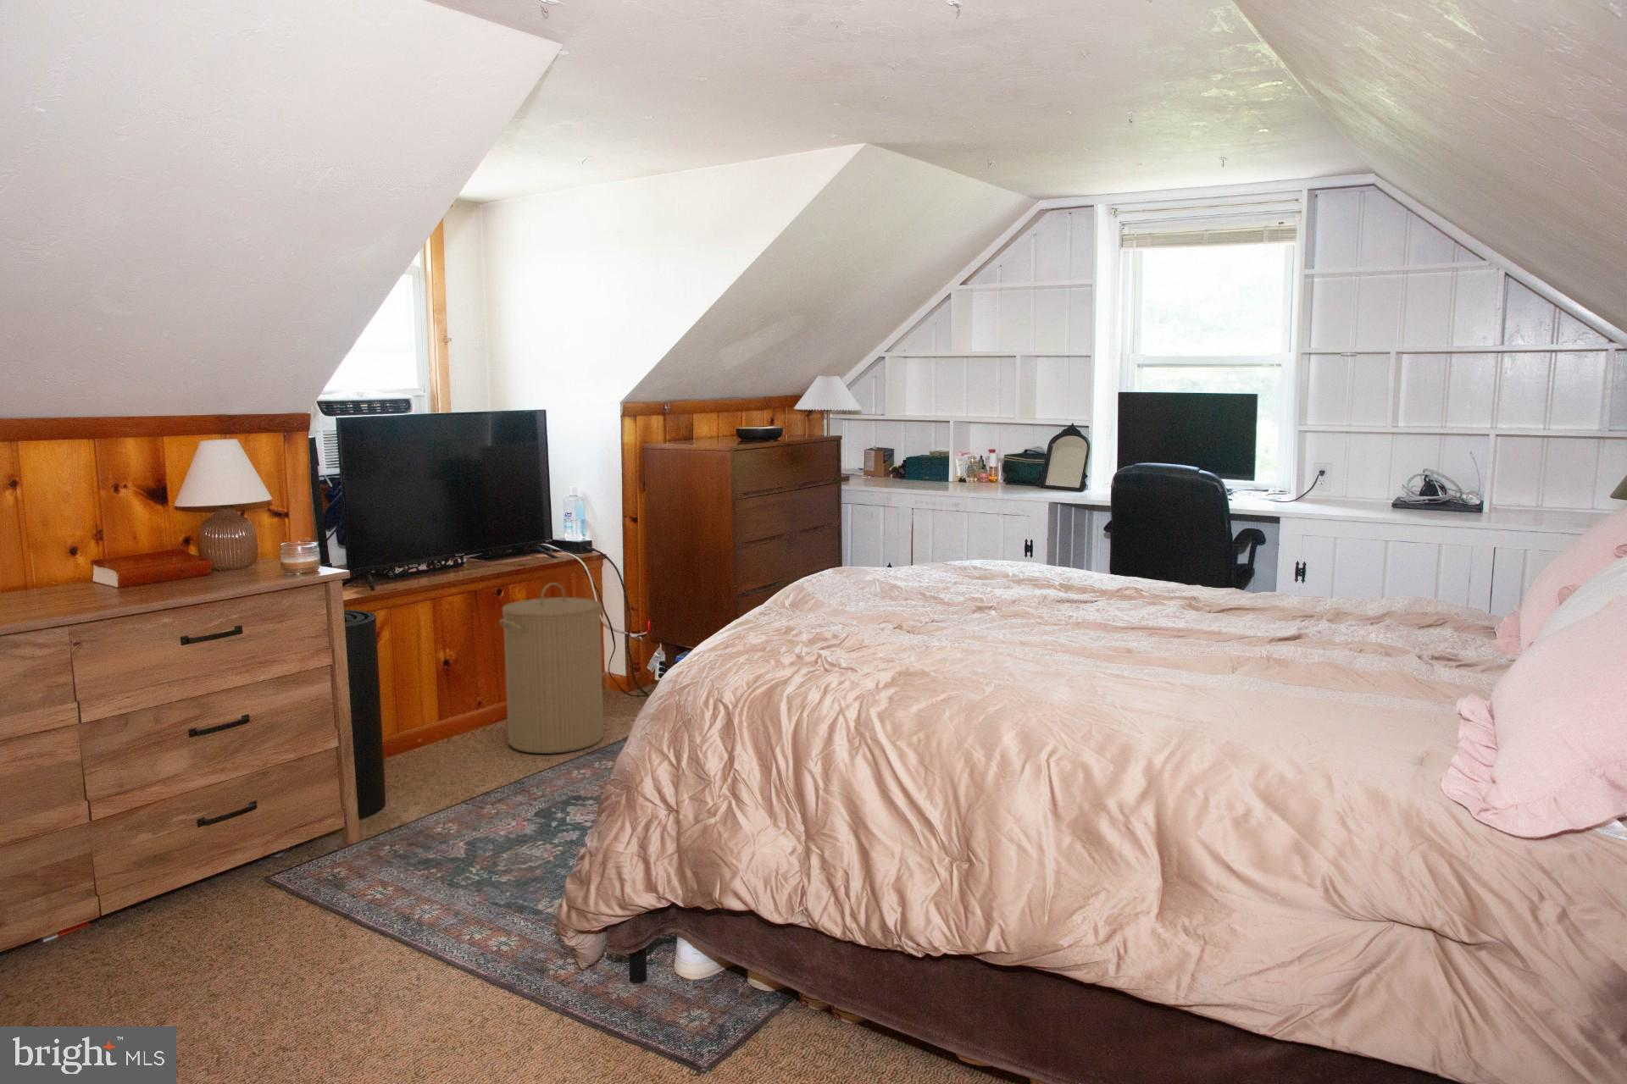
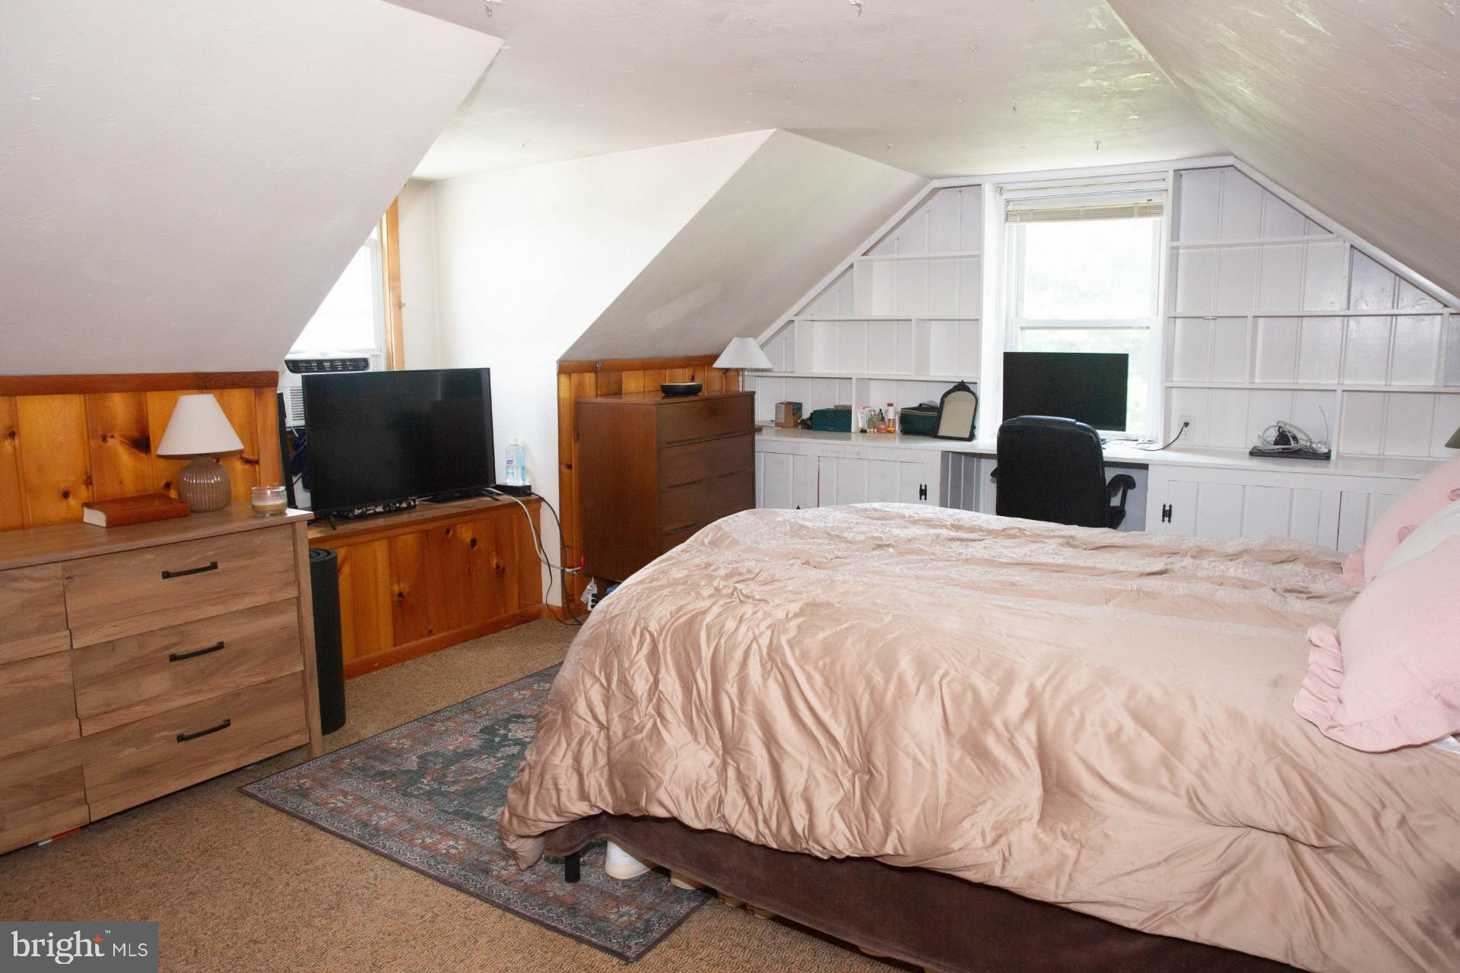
- laundry hamper [499,582,604,755]
